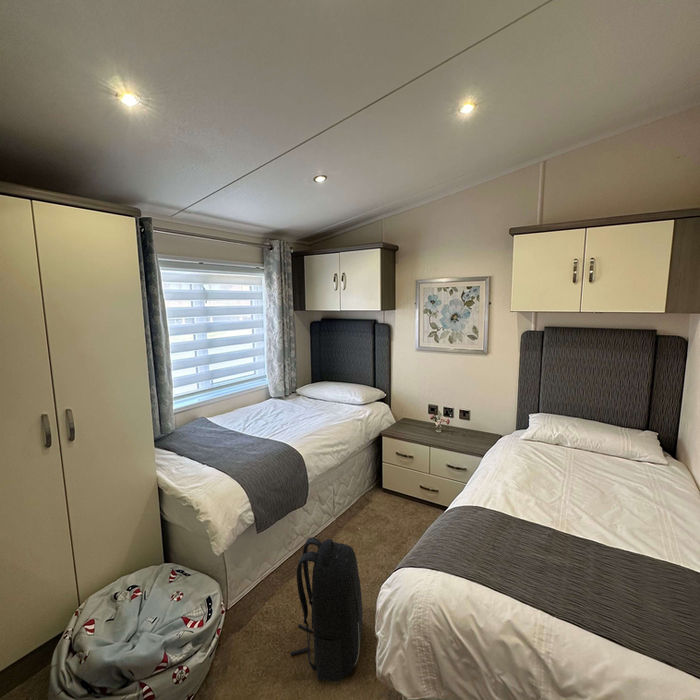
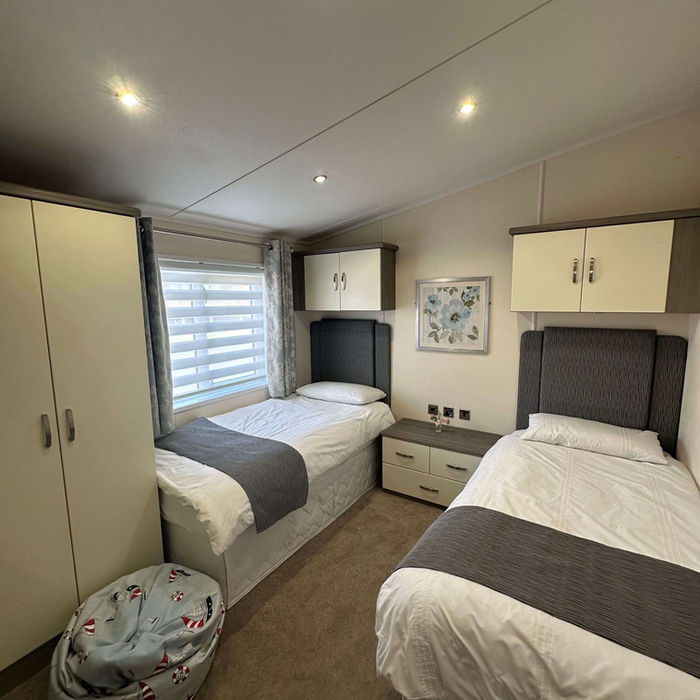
- backpack [290,536,363,682]
